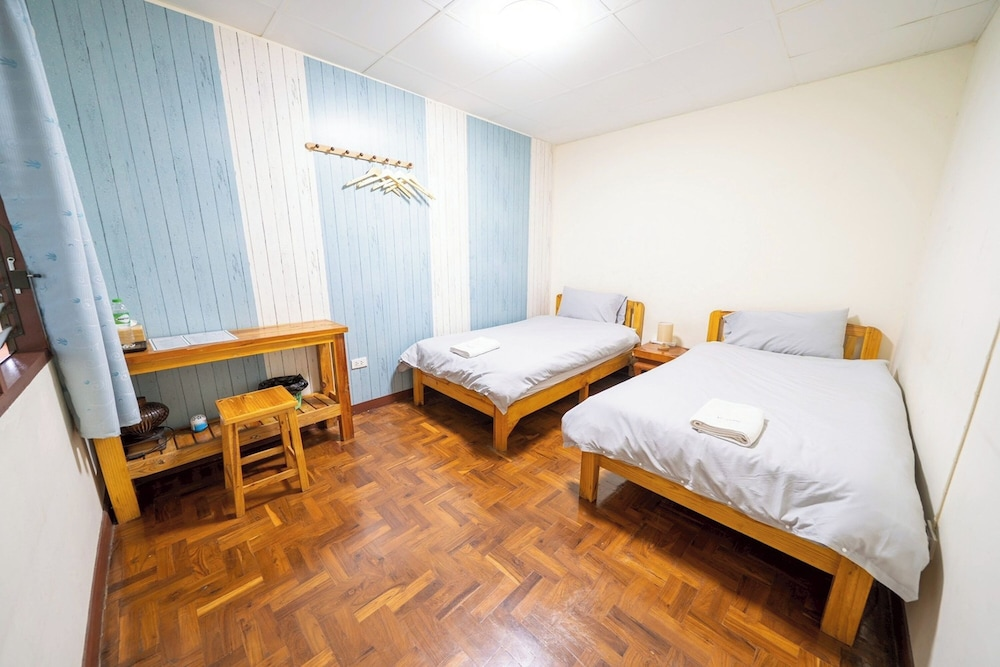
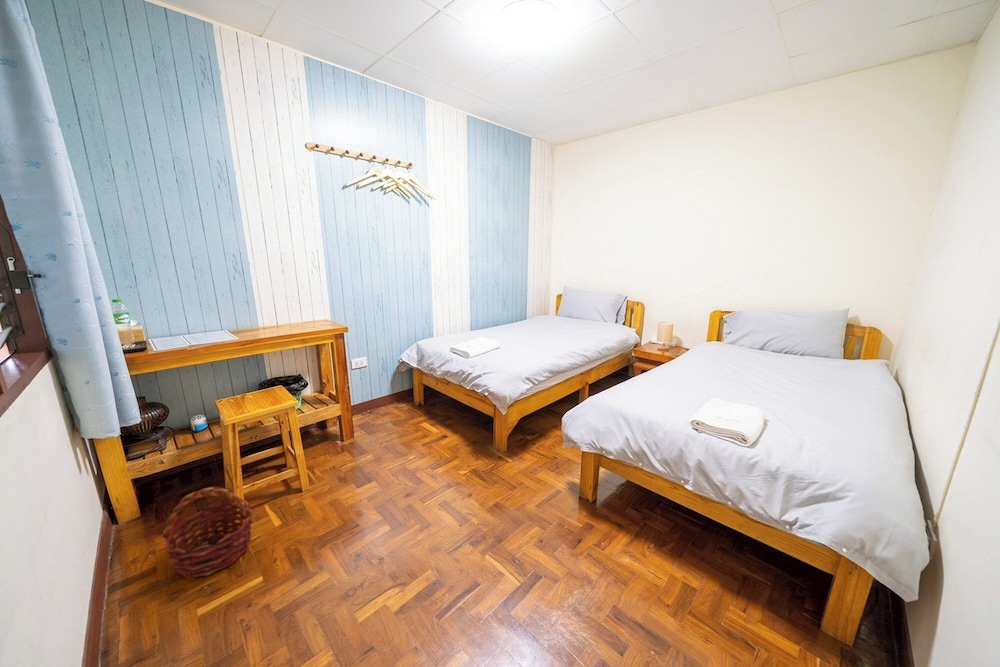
+ basket [161,486,254,579]
